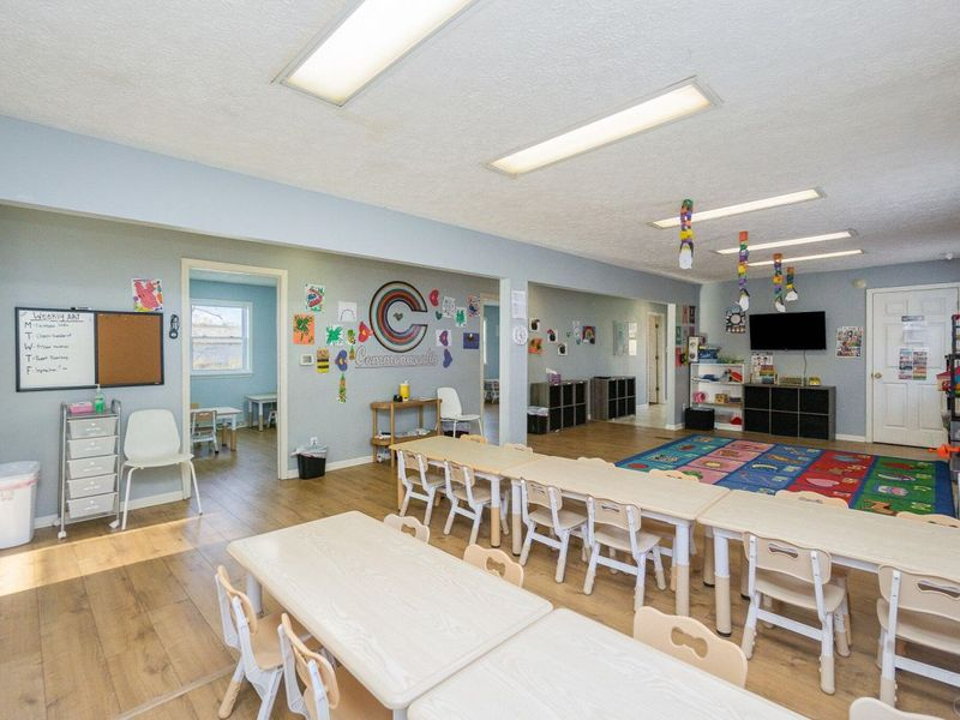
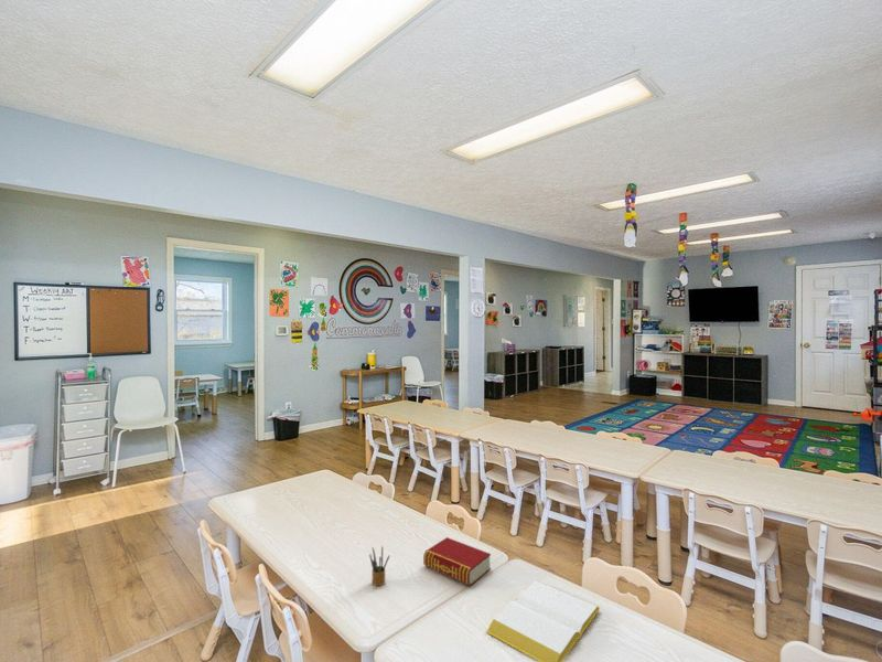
+ pencil box [368,545,390,587]
+ book [422,536,492,587]
+ notepad [485,579,601,662]
